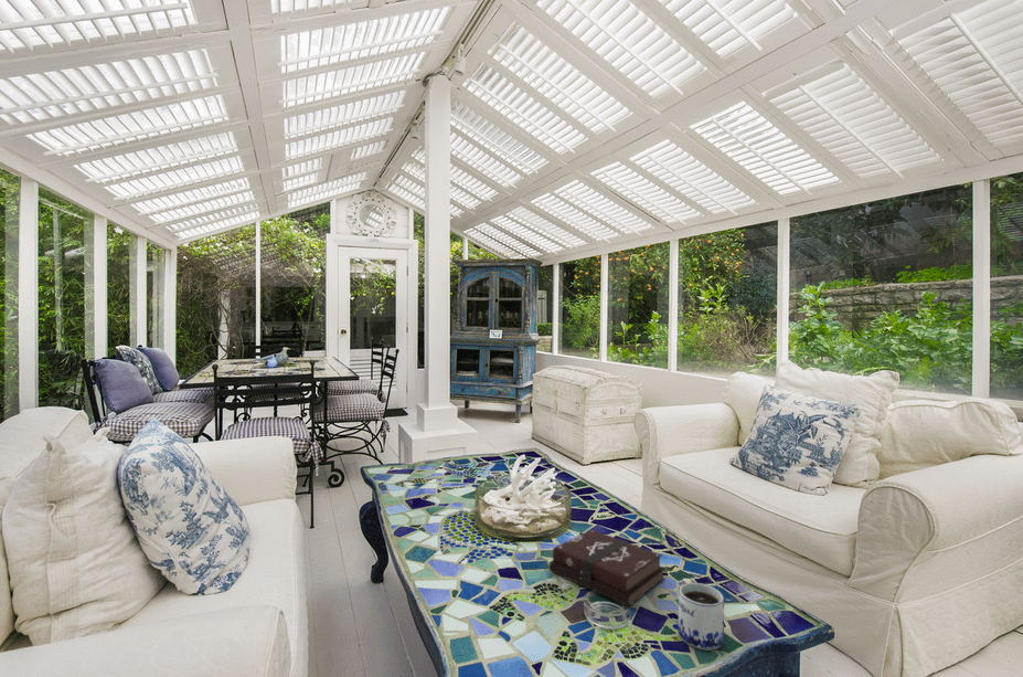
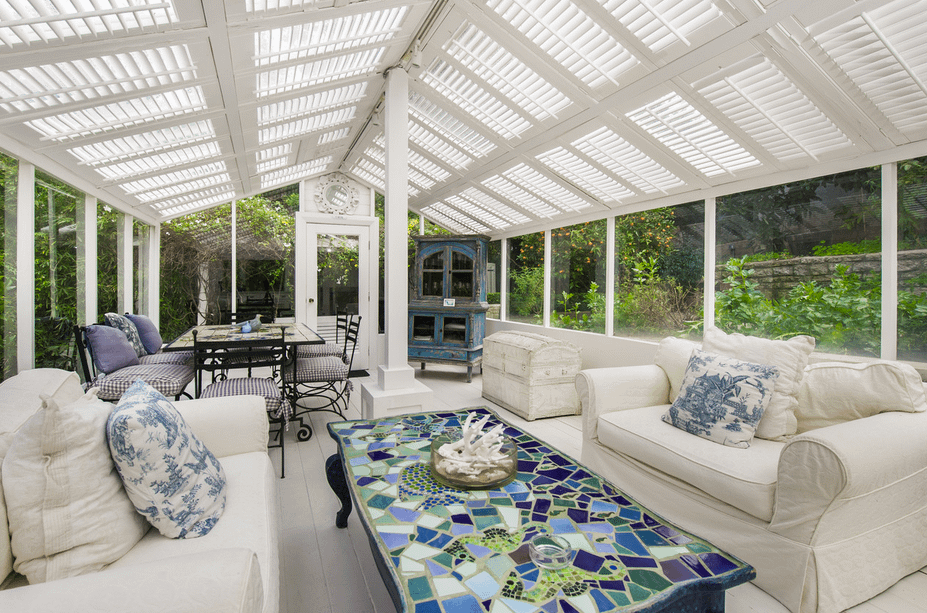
- hardback book [547,529,667,607]
- mug [676,578,725,650]
